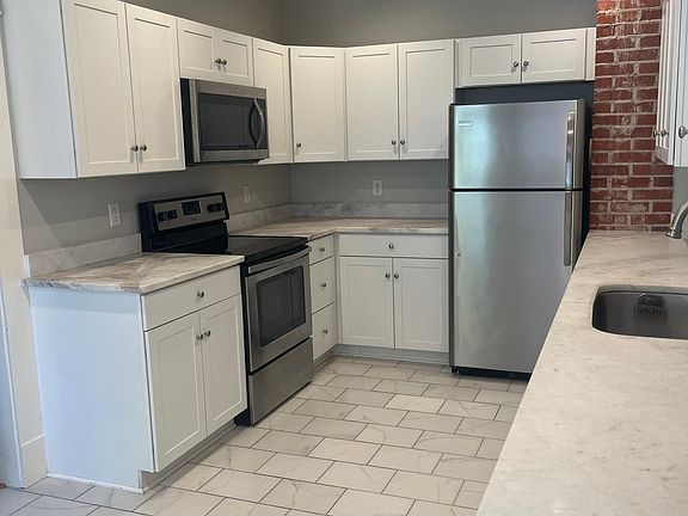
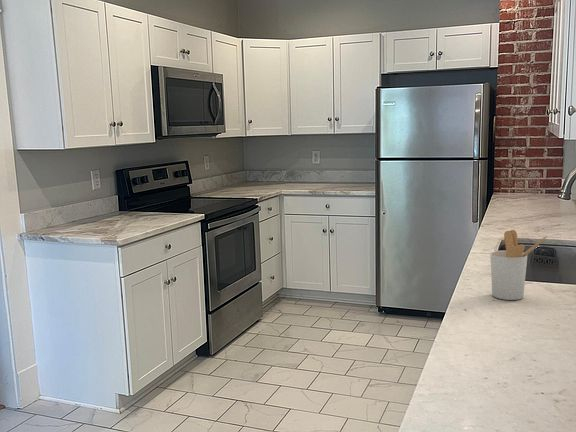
+ utensil holder [489,229,548,301]
